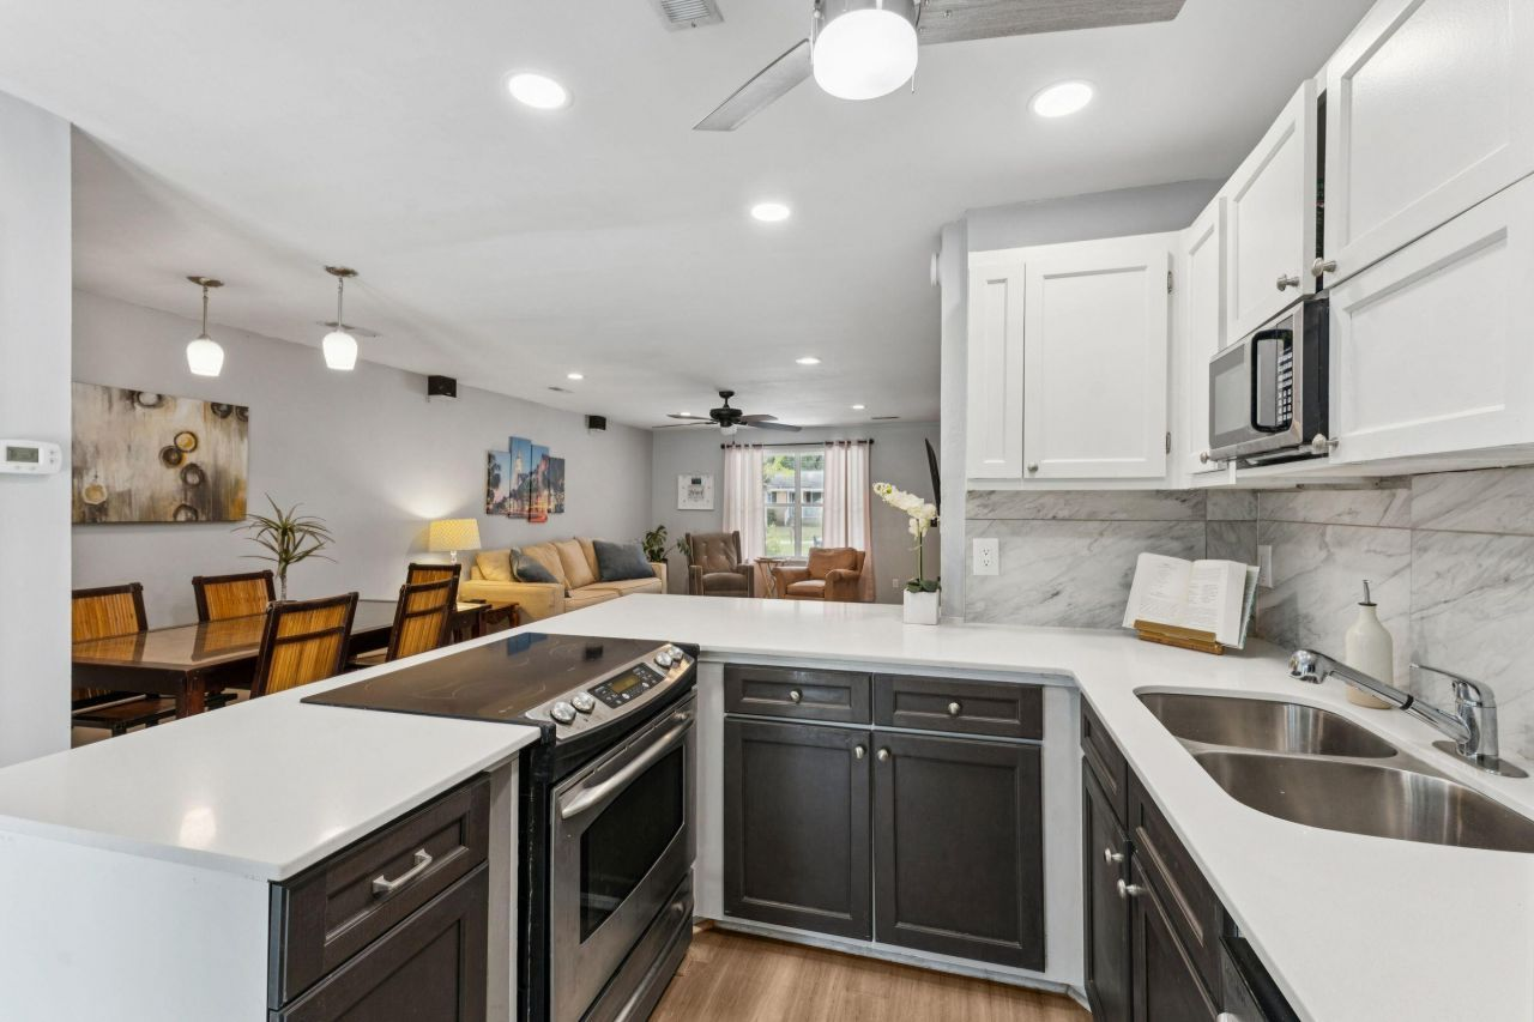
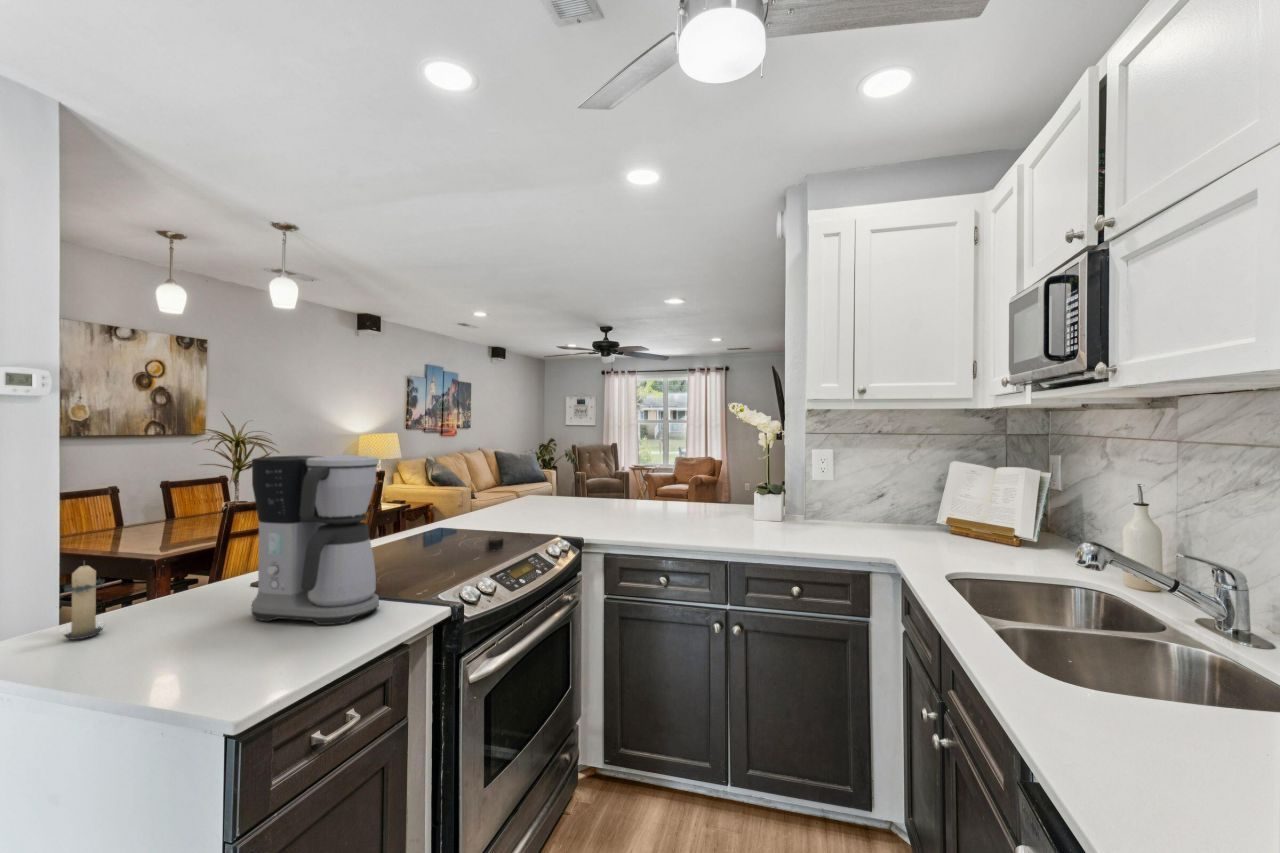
+ coffee maker [250,454,380,626]
+ candle [62,559,106,640]
